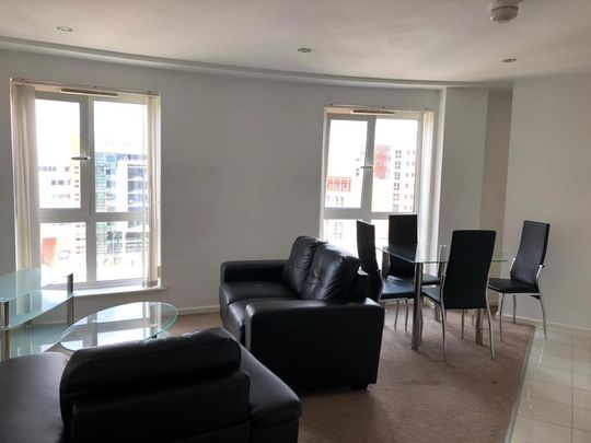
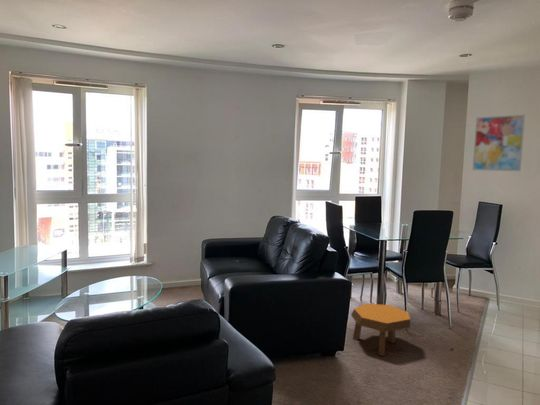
+ wall art [472,114,526,172]
+ footstool [350,303,411,357]
